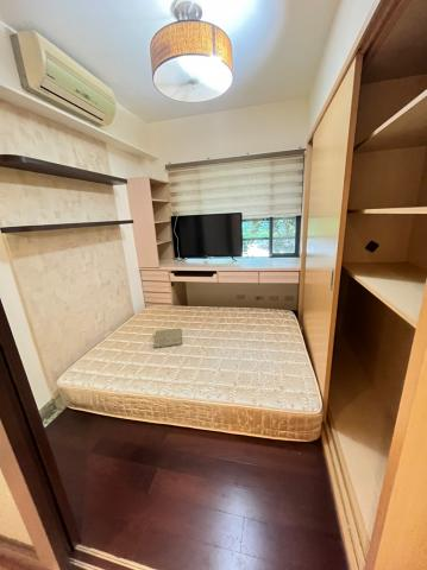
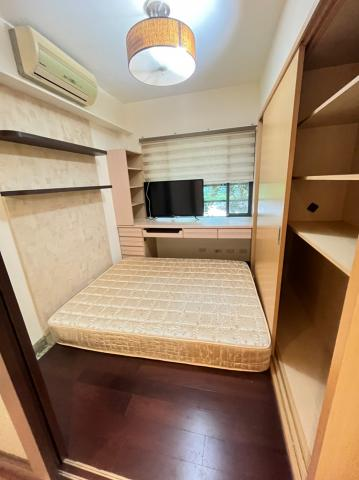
- book [152,327,183,349]
